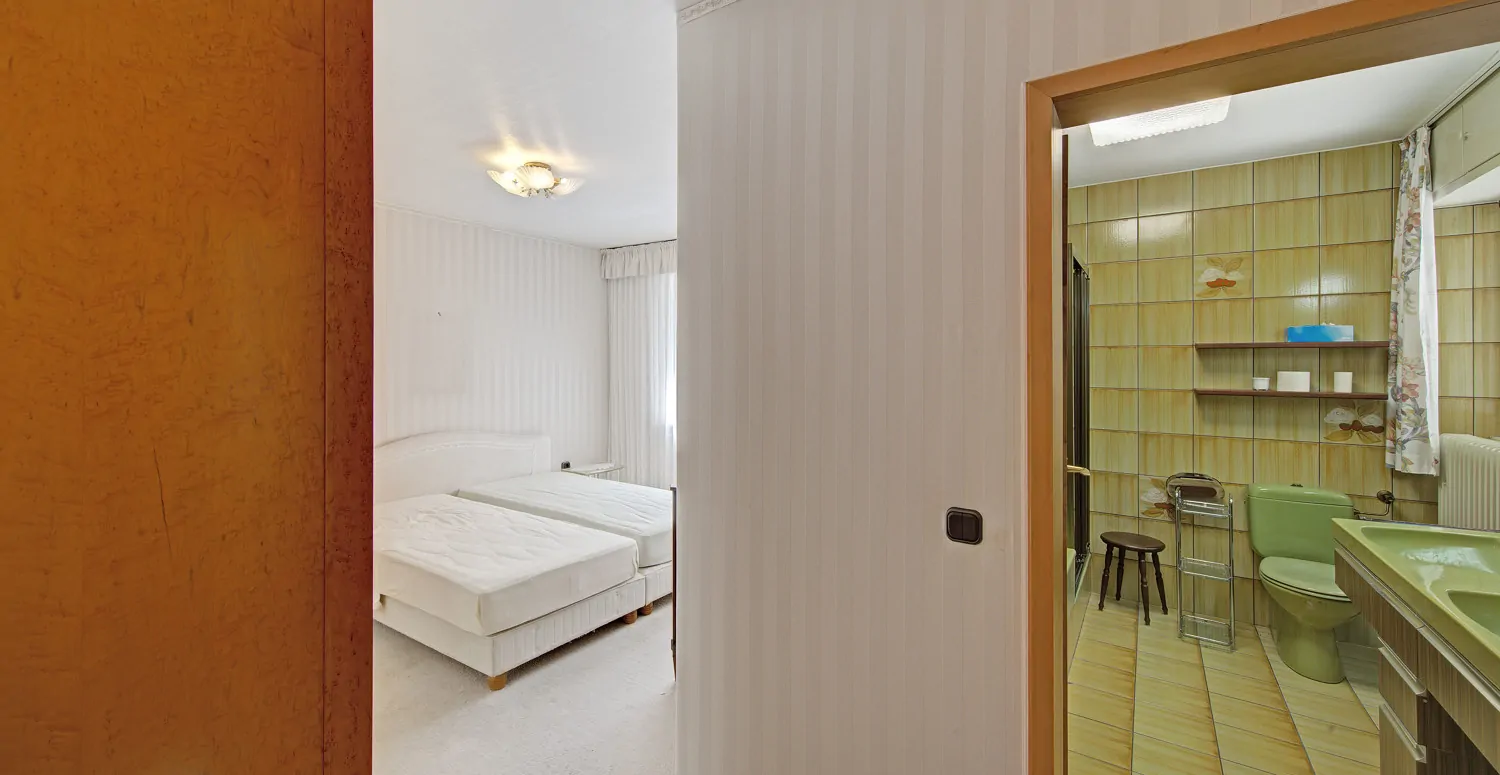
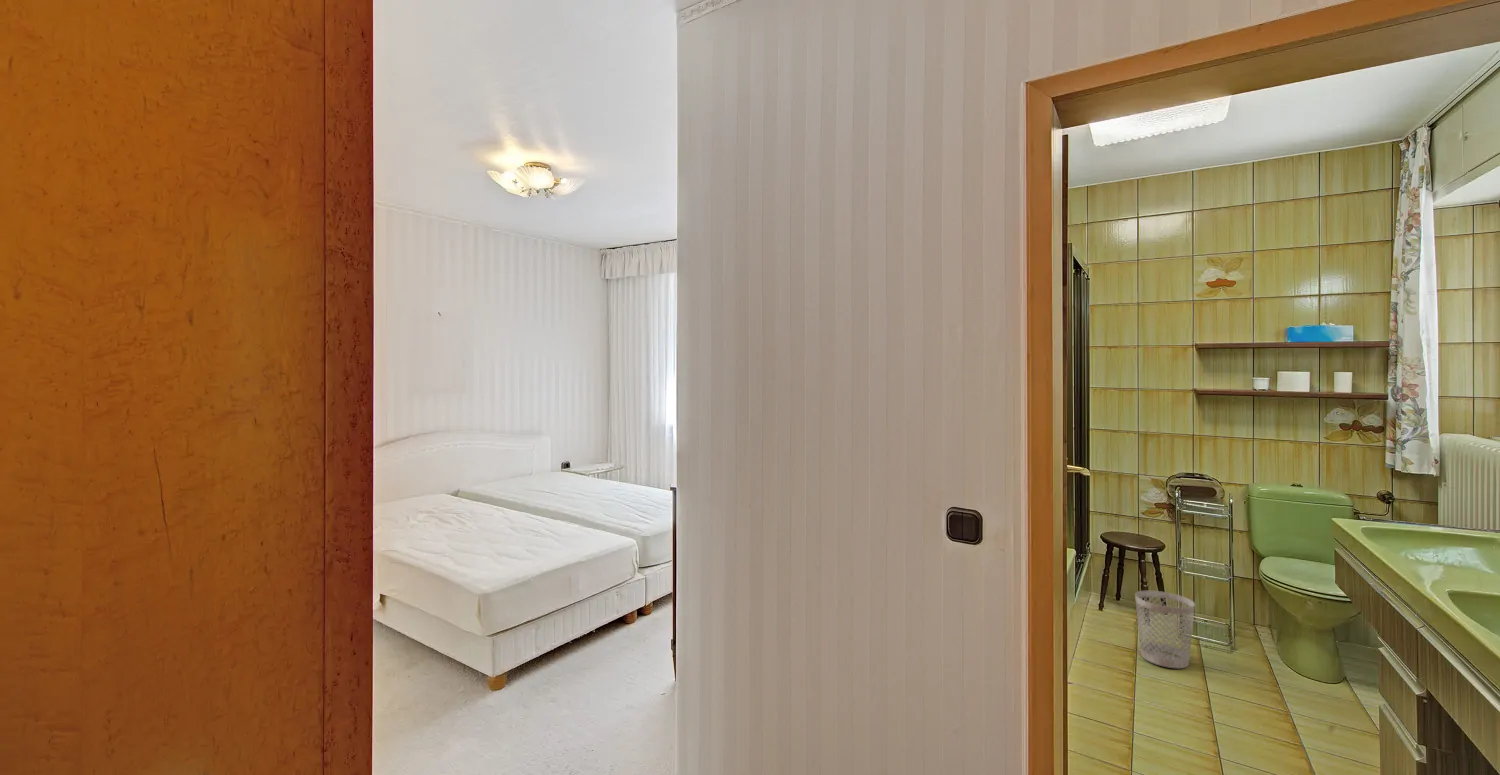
+ wastebasket [1134,590,1196,669]
